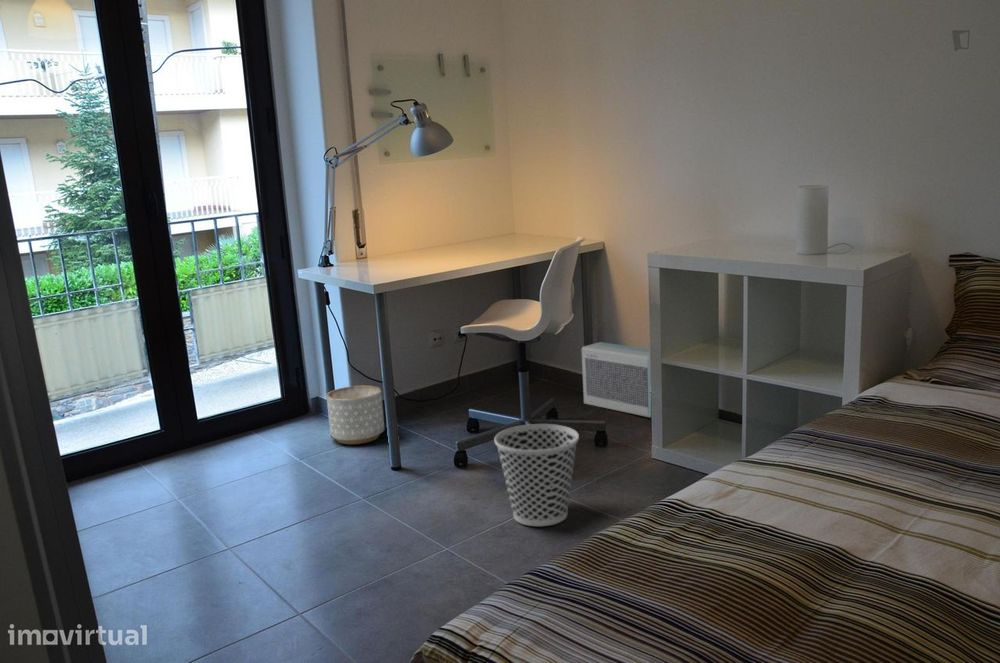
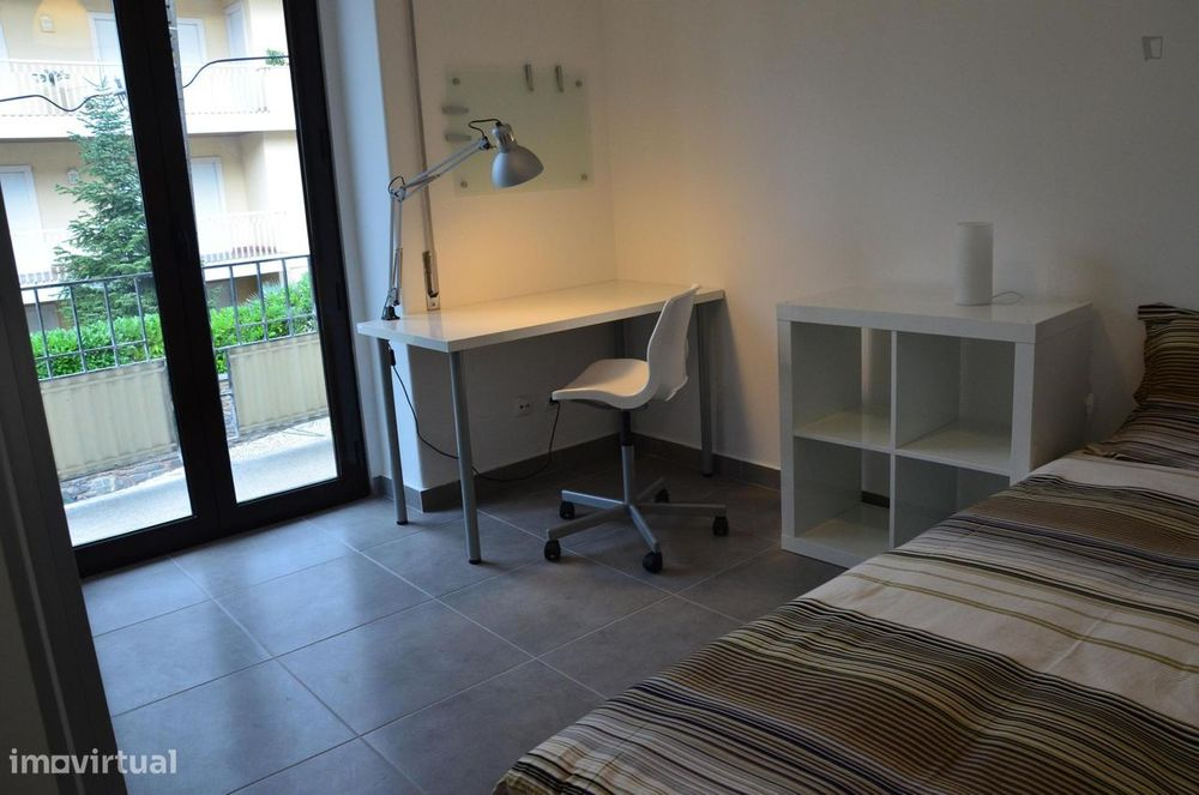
- planter [326,385,385,445]
- wastebasket [493,423,580,527]
- air purifier [581,341,652,419]
